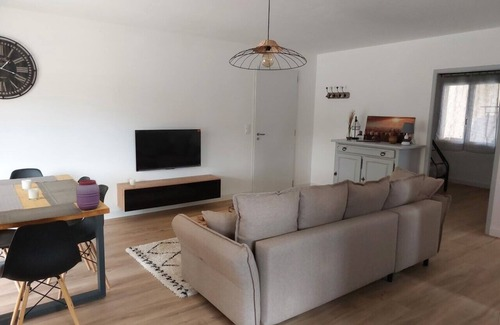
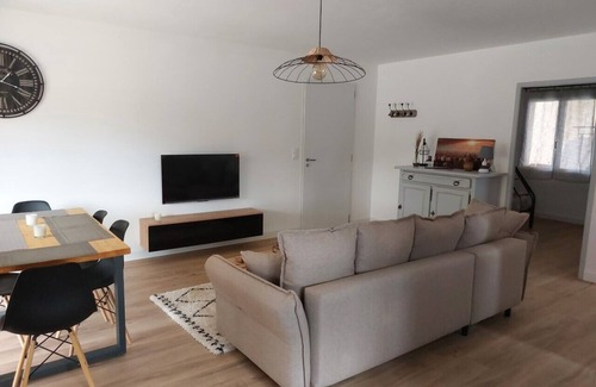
- jar [75,179,101,211]
